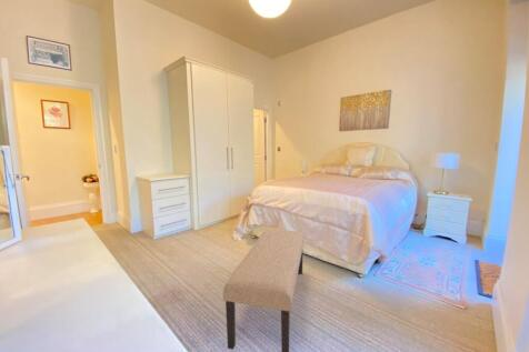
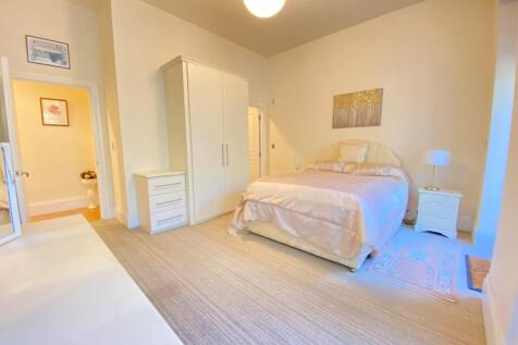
- bench [222,228,306,352]
